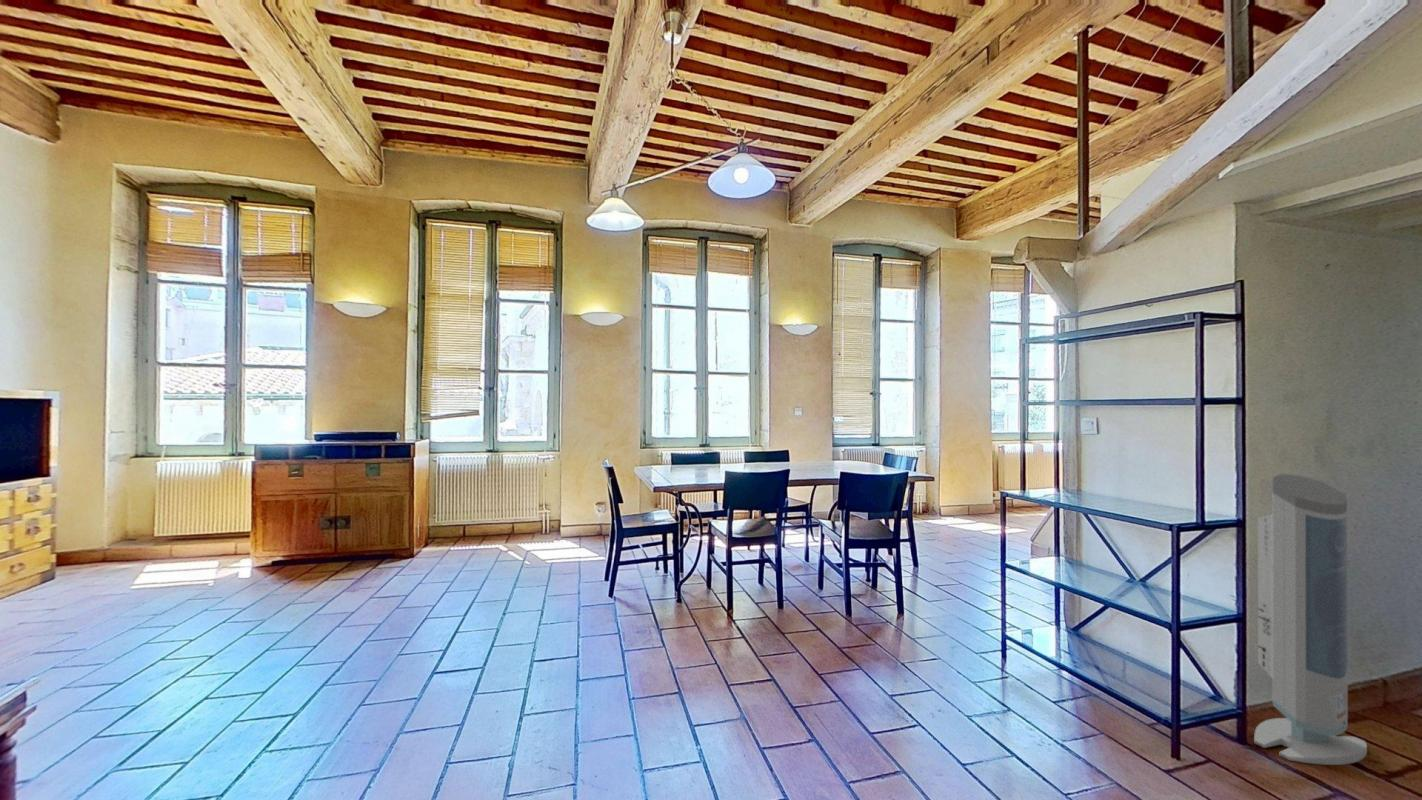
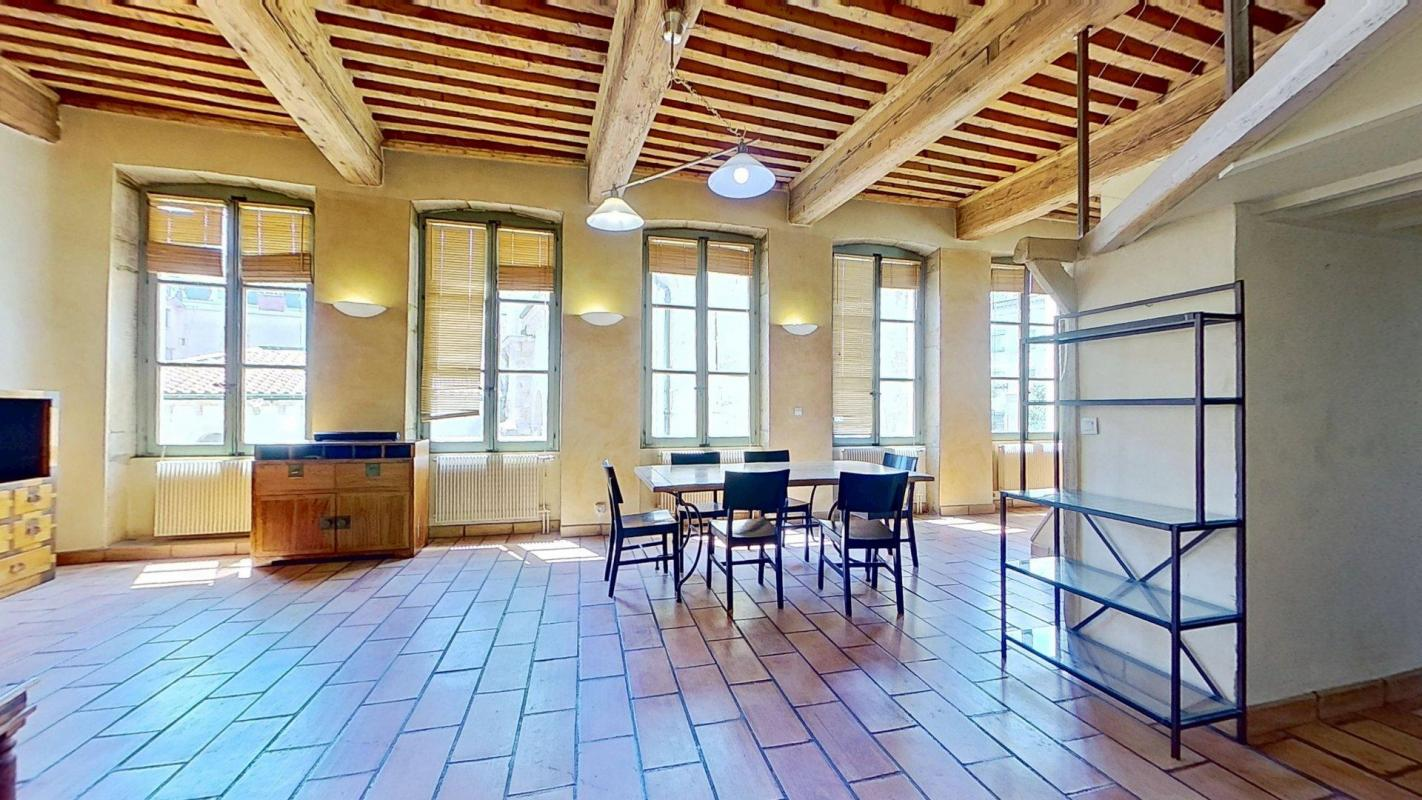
- air purifier [1253,473,1368,766]
